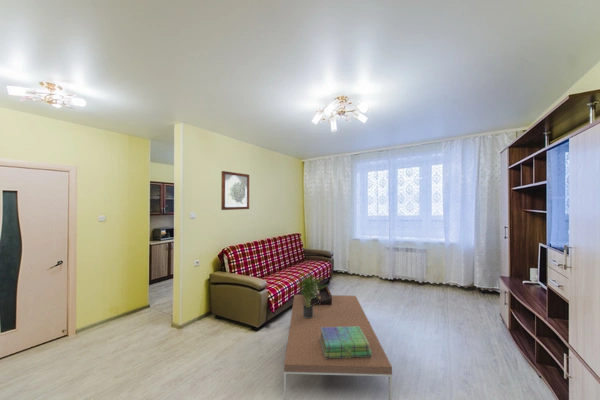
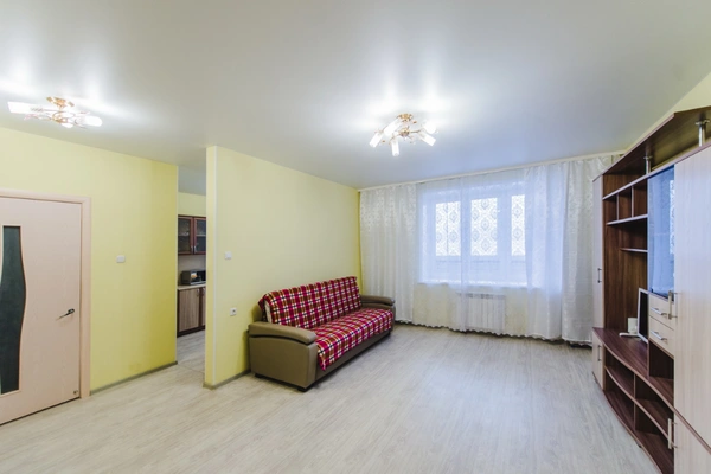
- potted plant [293,266,326,318]
- coffee table [283,294,393,400]
- wall art [220,170,250,211]
- decorative box [303,284,332,305]
- stack of books [319,326,372,359]
